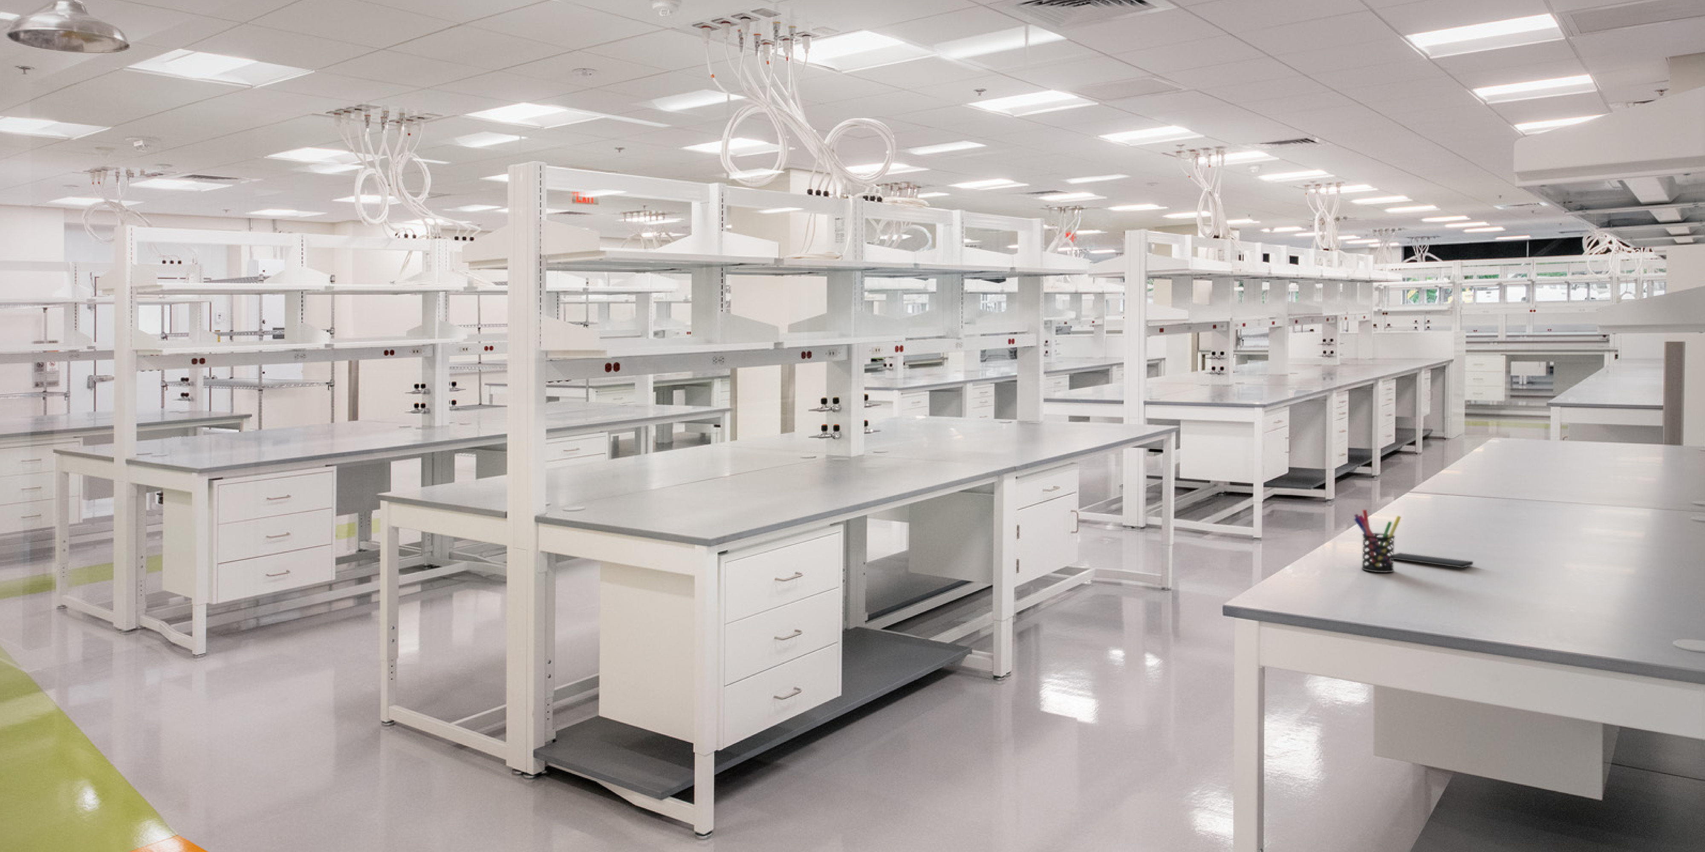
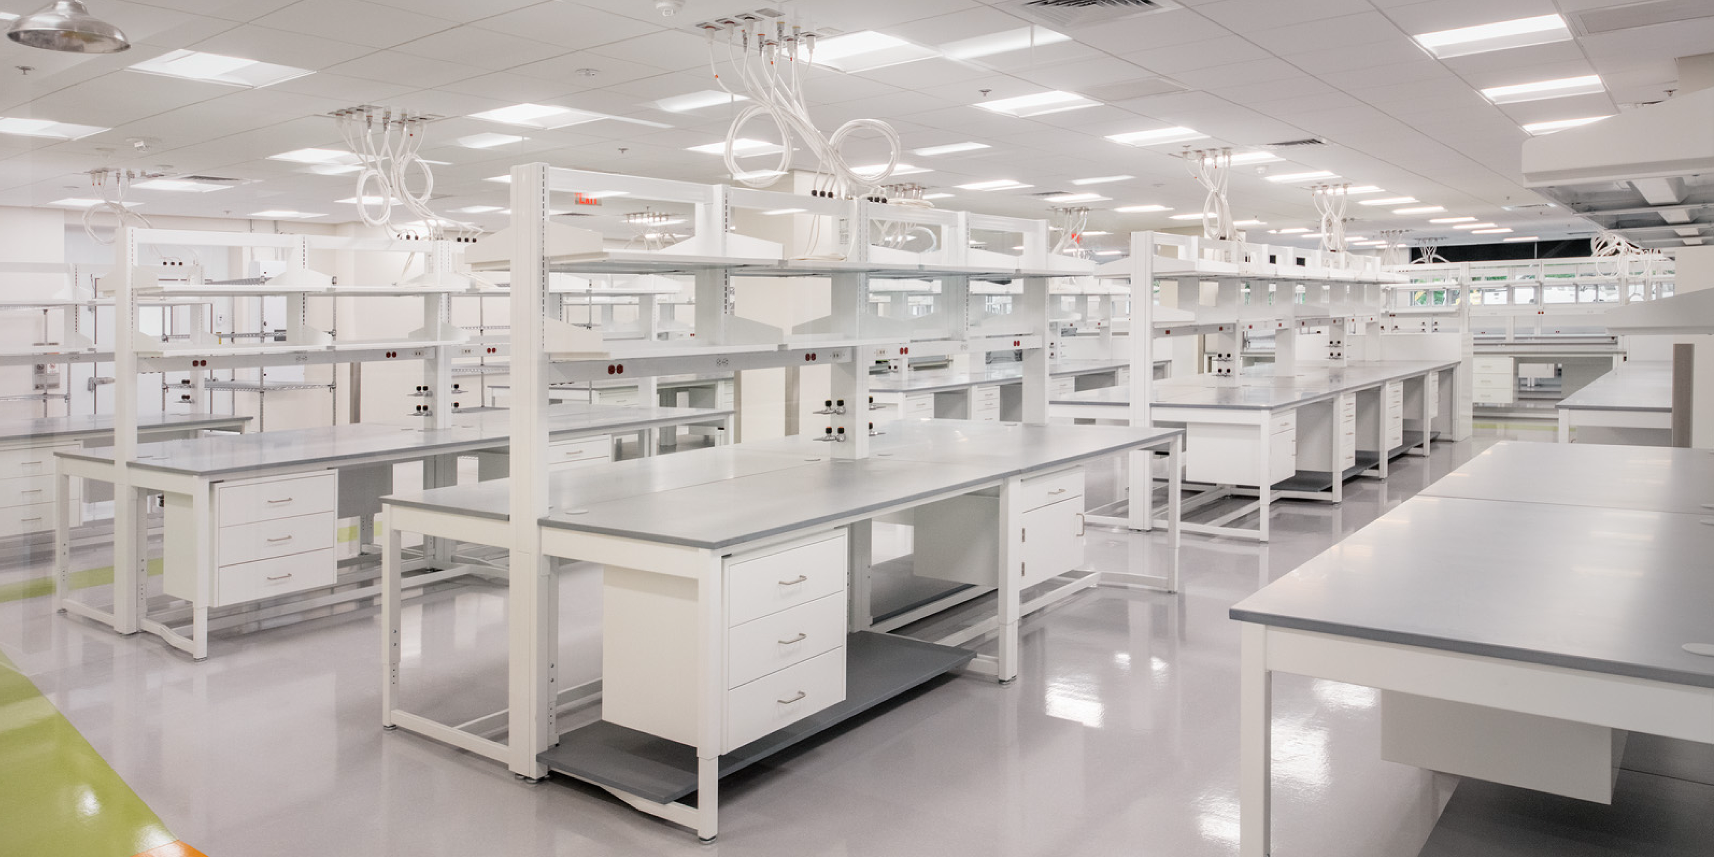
- smartphone [1390,552,1473,568]
- pen holder [1354,509,1402,573]
